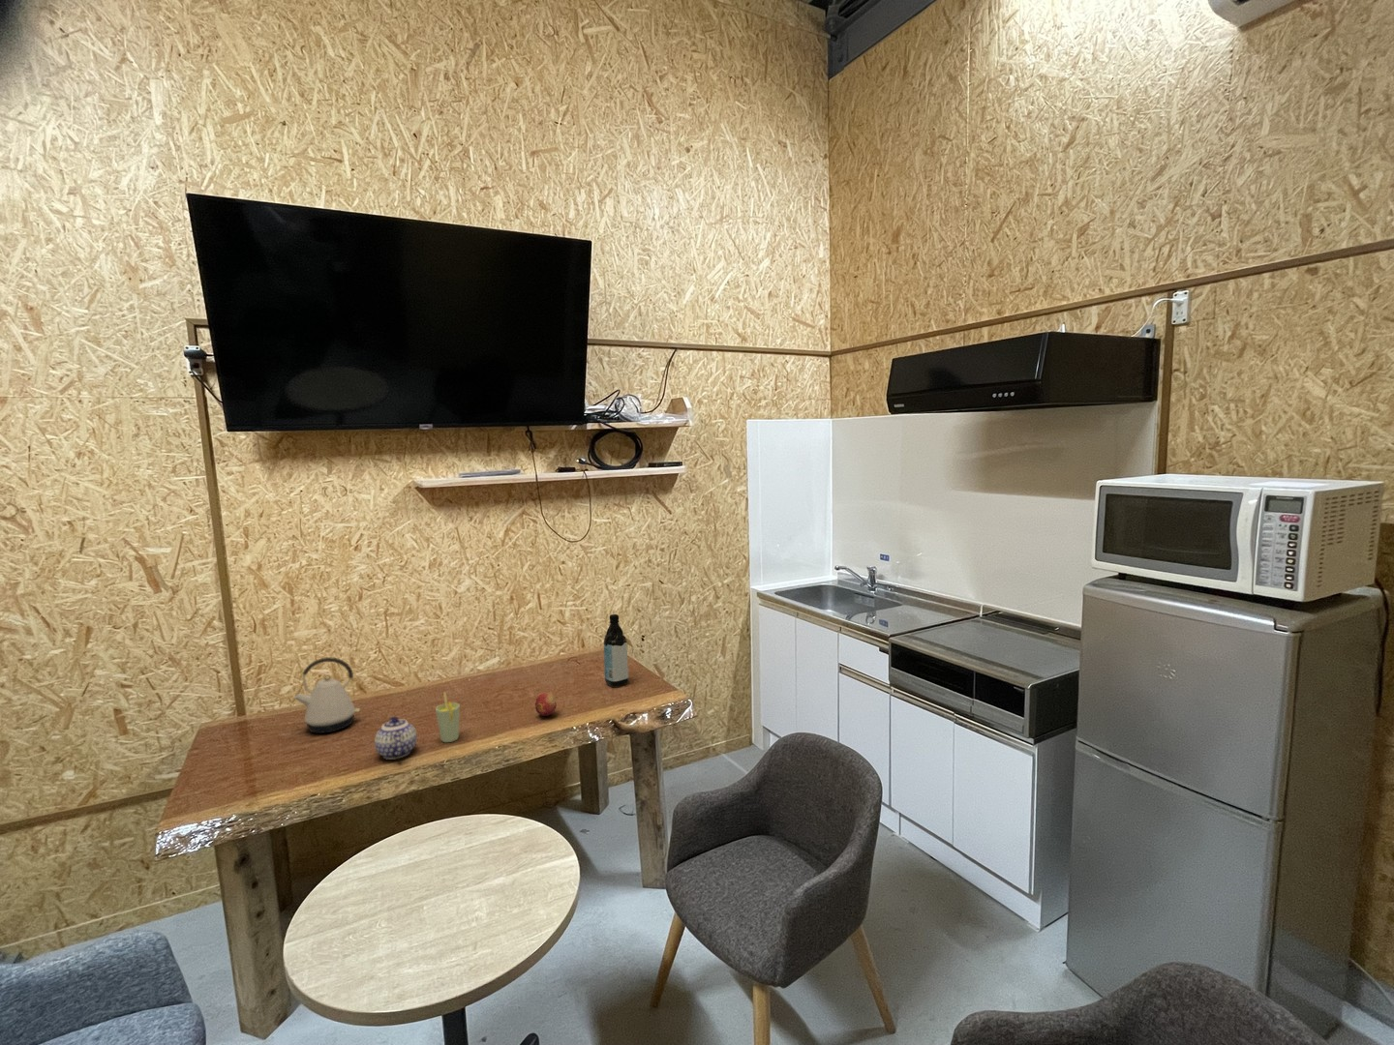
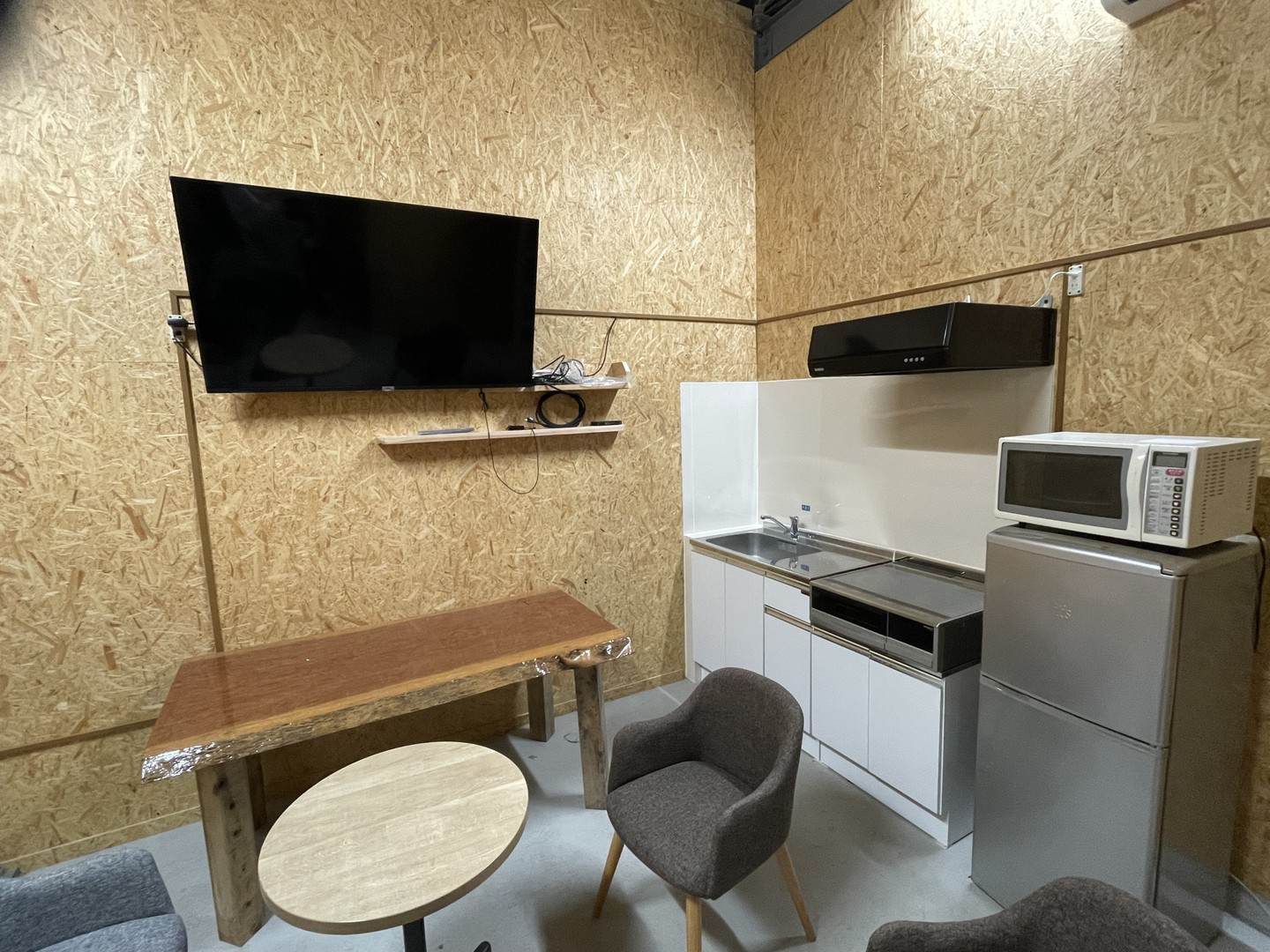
- teapot [373,716,418,761]
- cup [435,690,461,743]
- water bottle [603,614,629,688]
- fruit [535,692,558,717]
- kettle [293,656,361,734]
